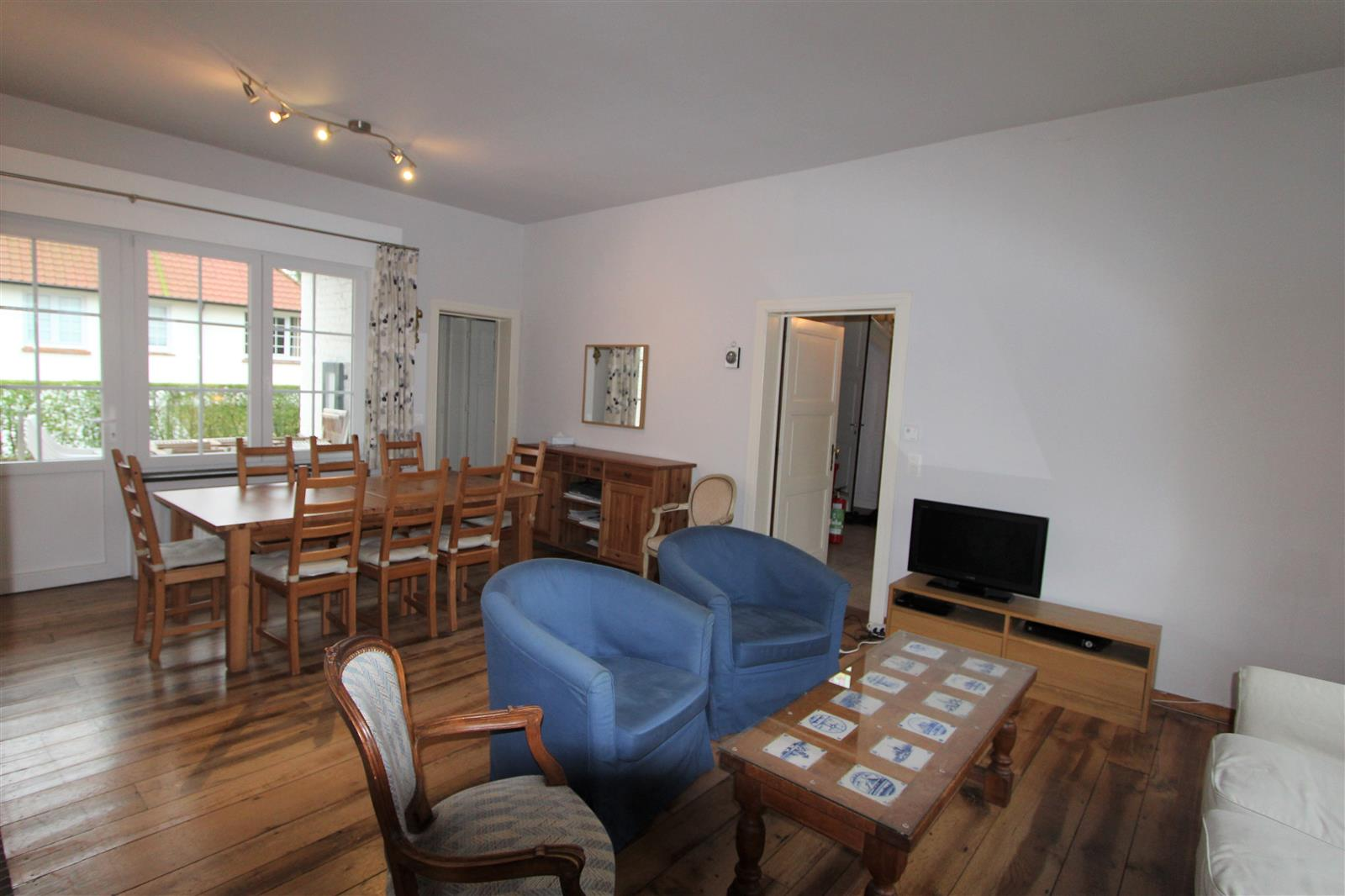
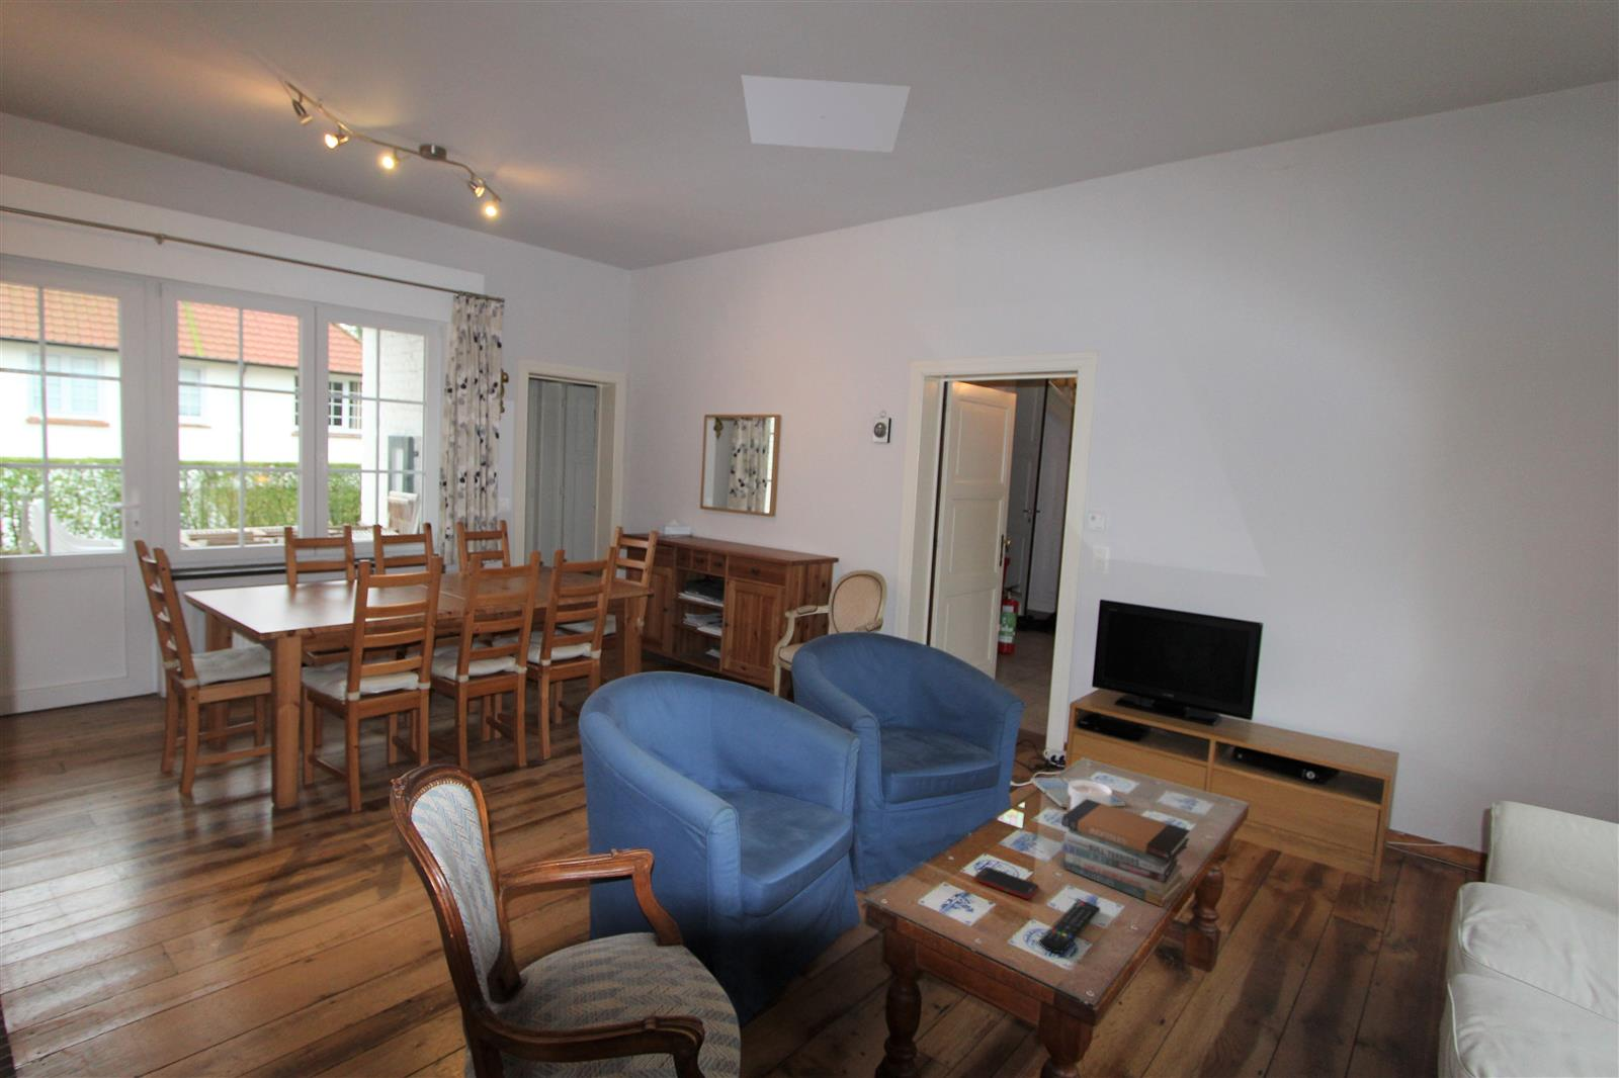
+ ceiling lamp [739,73,911,154]
+ remote control [1039,900,1101,954]
+ book stack [1059,799,1190,907]
+ candle [1065,780,1113,830]
+ cell phone [974,865,1040,900]
+ drink coaster [1029,777,1127,808]
